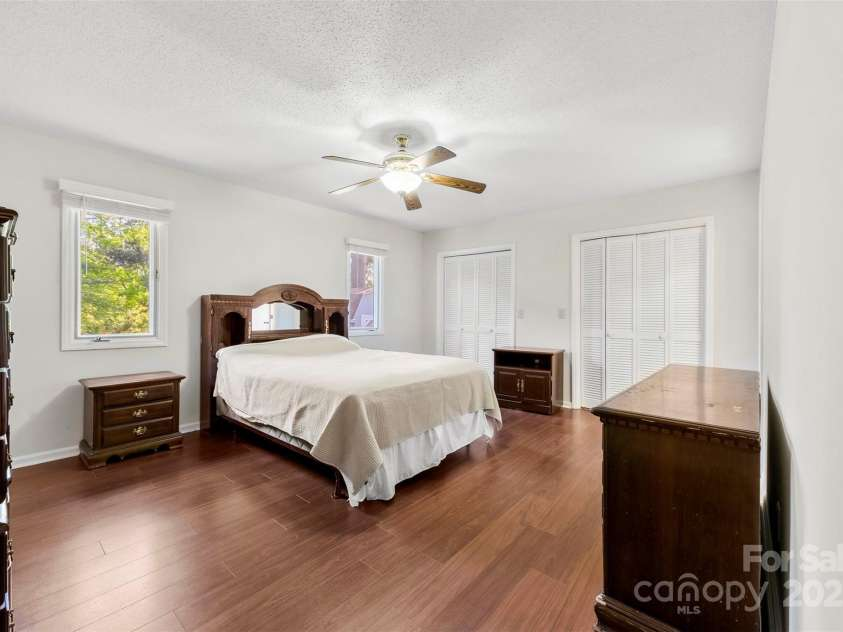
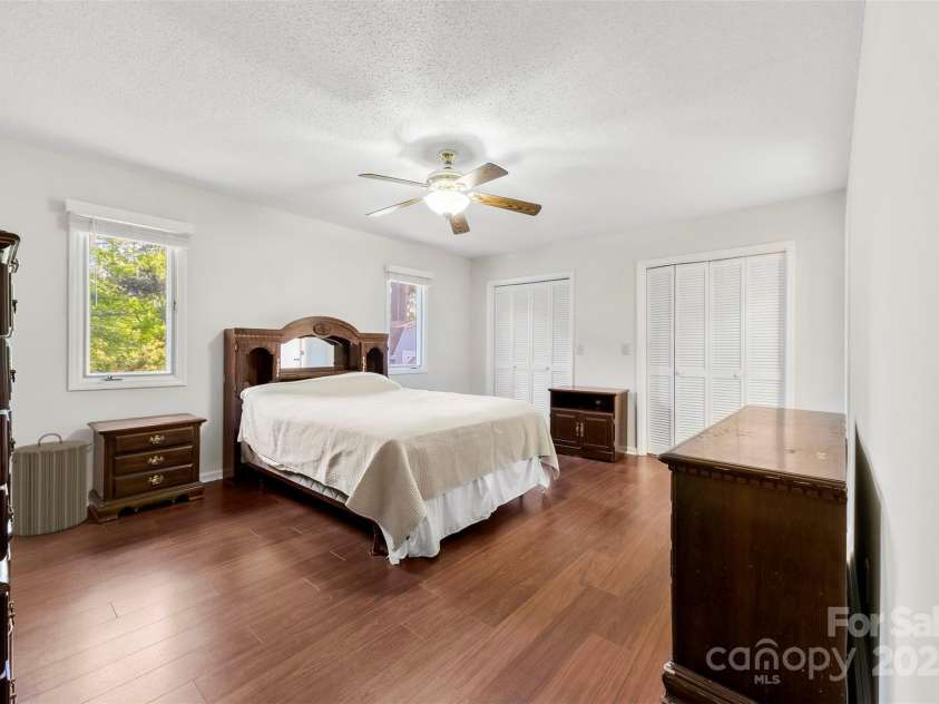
+ laundry hamper [10,432,96,537]
